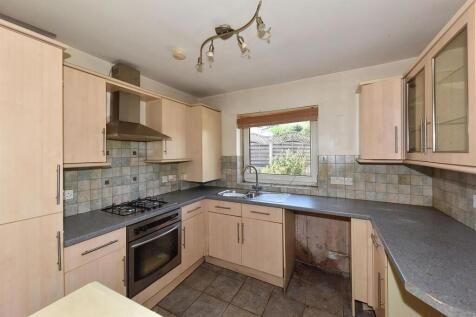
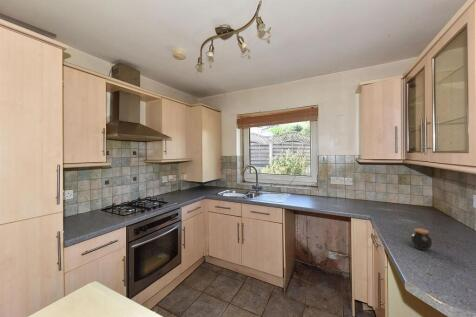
+ jar [409,227,434,251]
